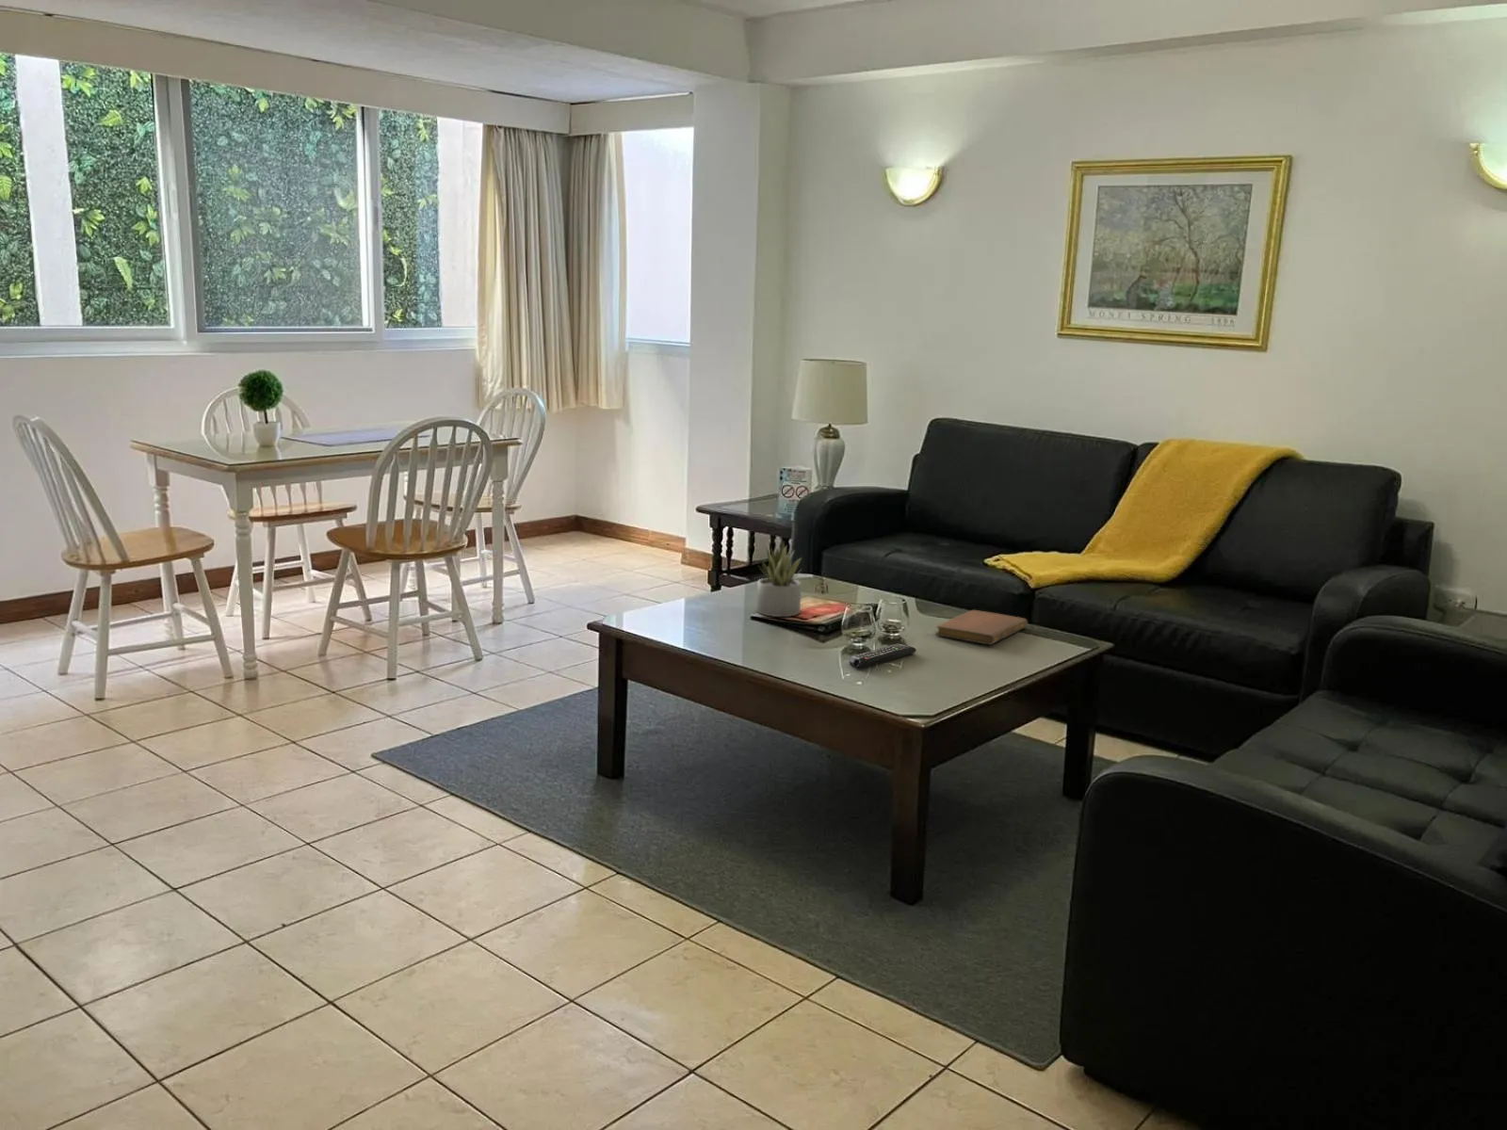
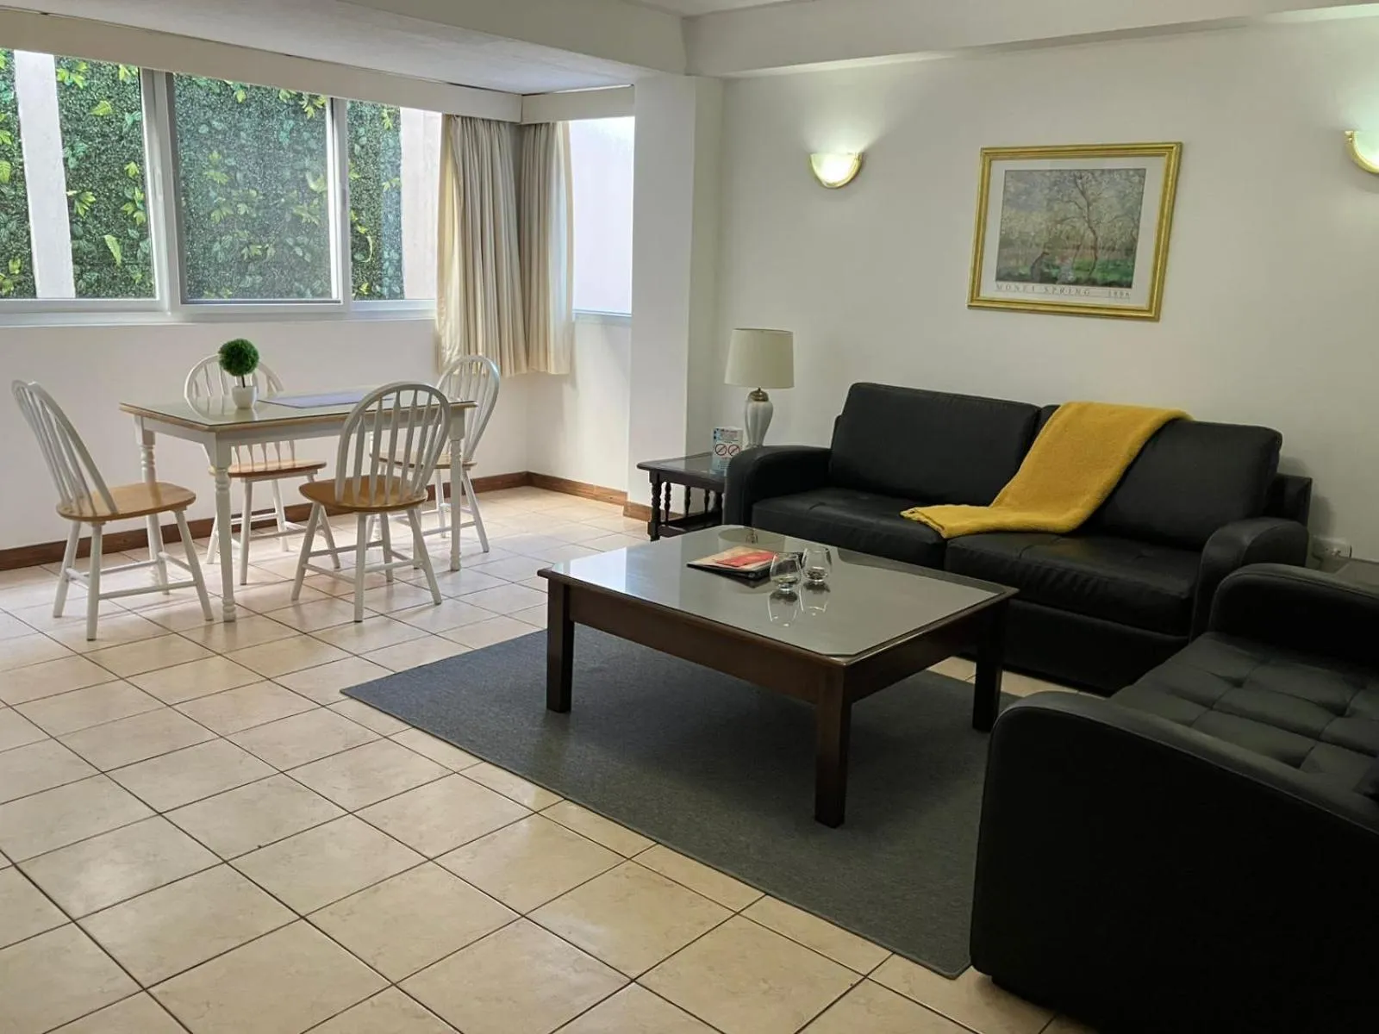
- remote control [848,642,917,669]
- succulent plant [756,541,803,617]
- notebook [934,609,1029,646]
